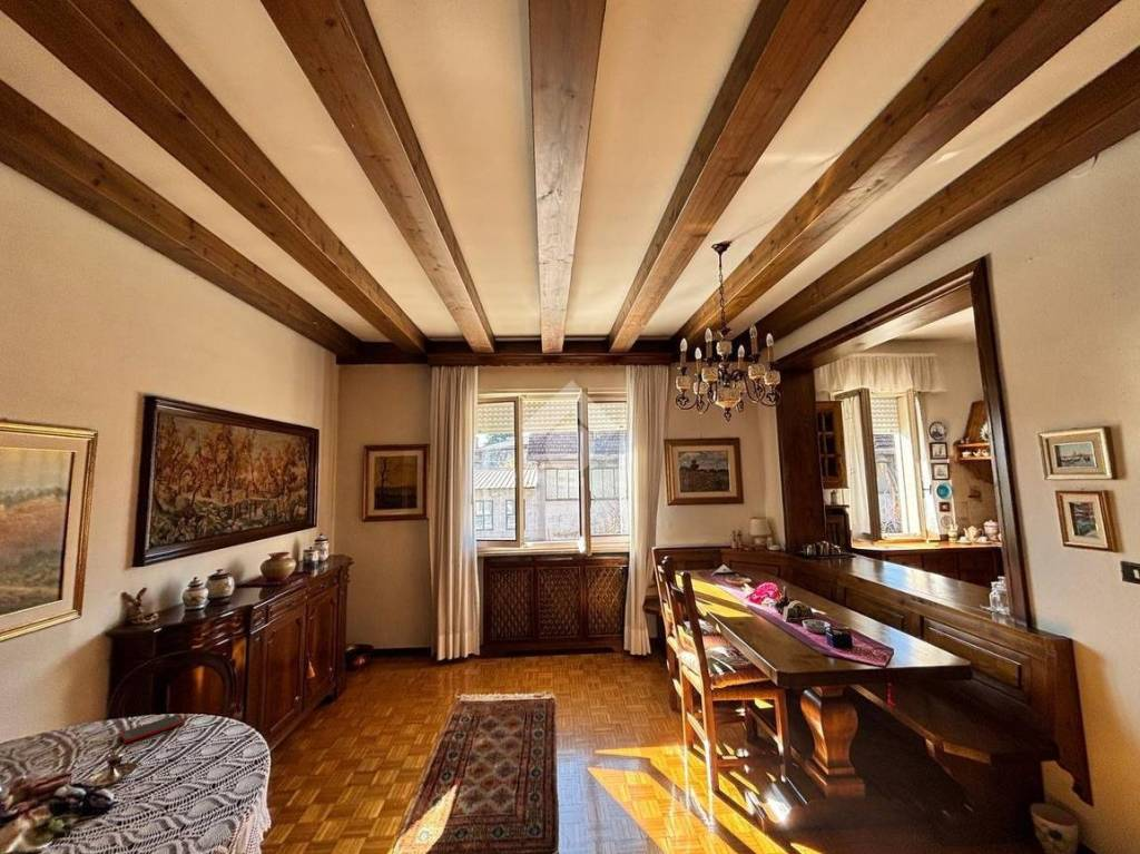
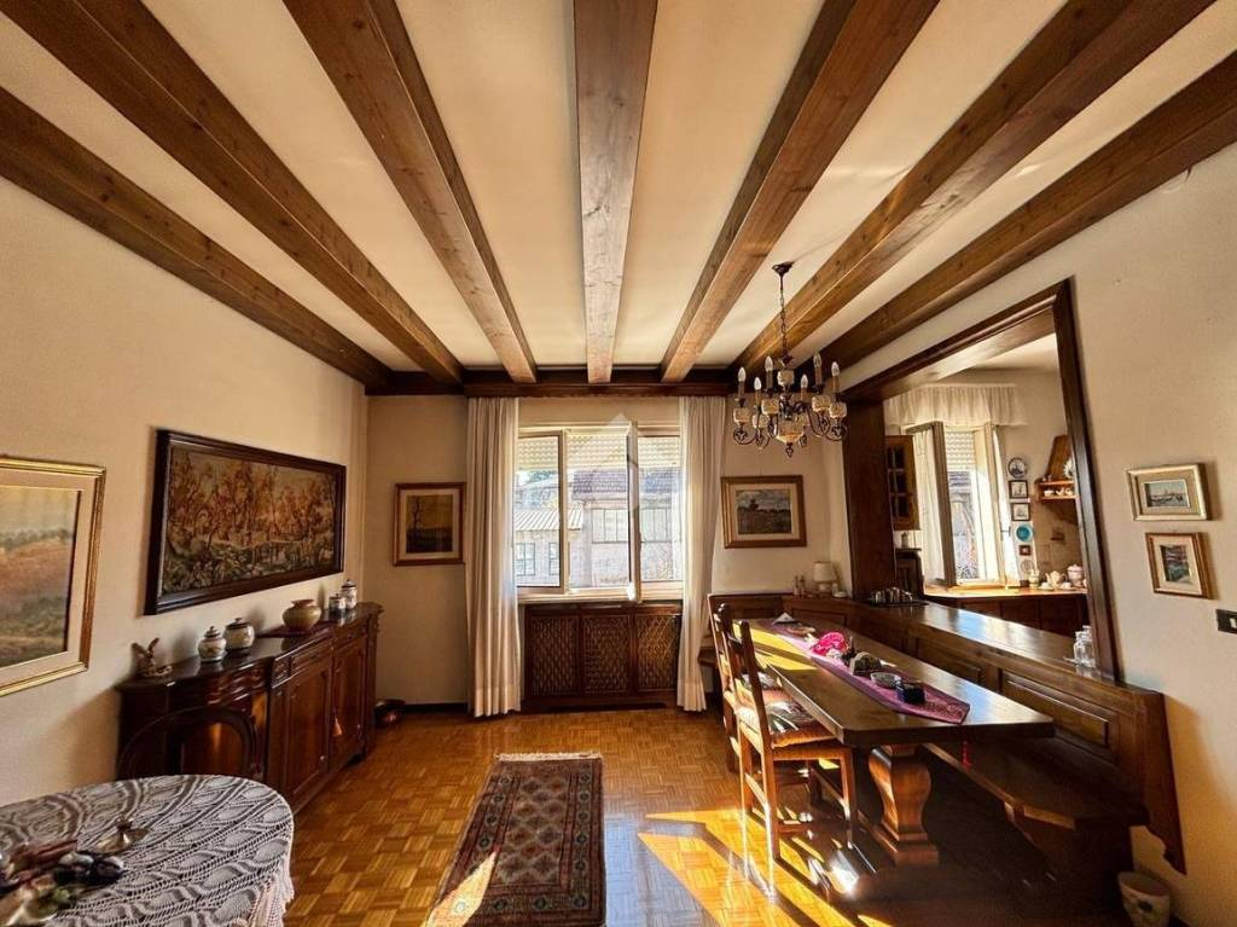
- cell phone [119,714,186,744]
